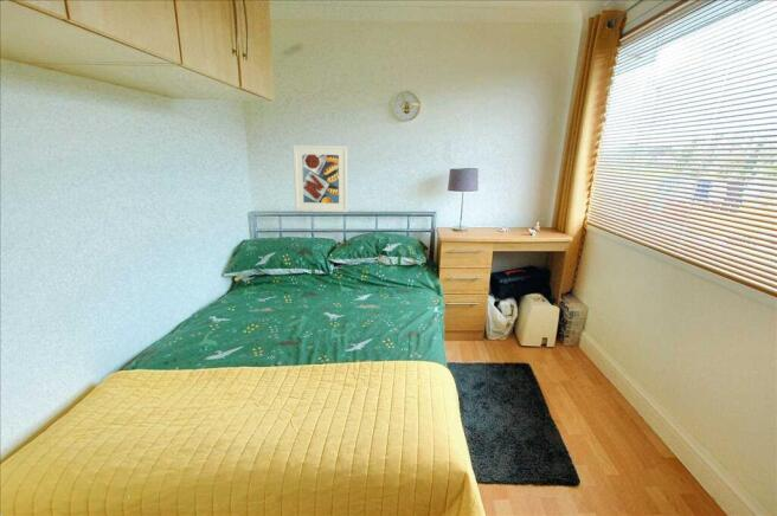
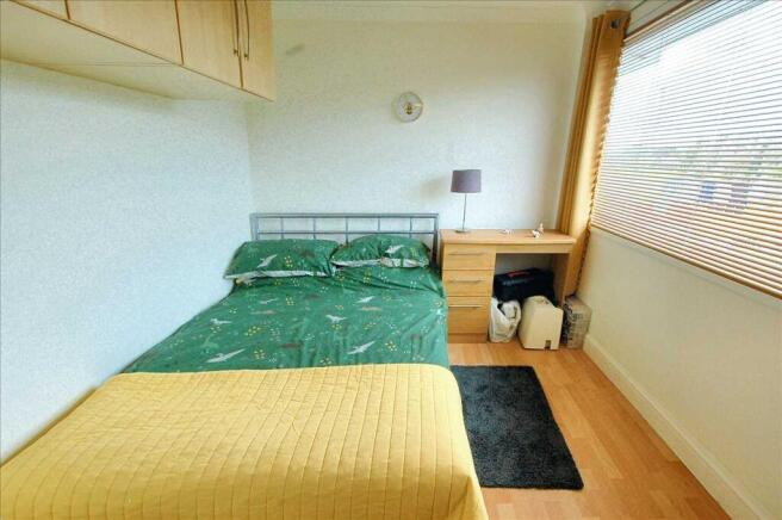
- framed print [293,143,349,213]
